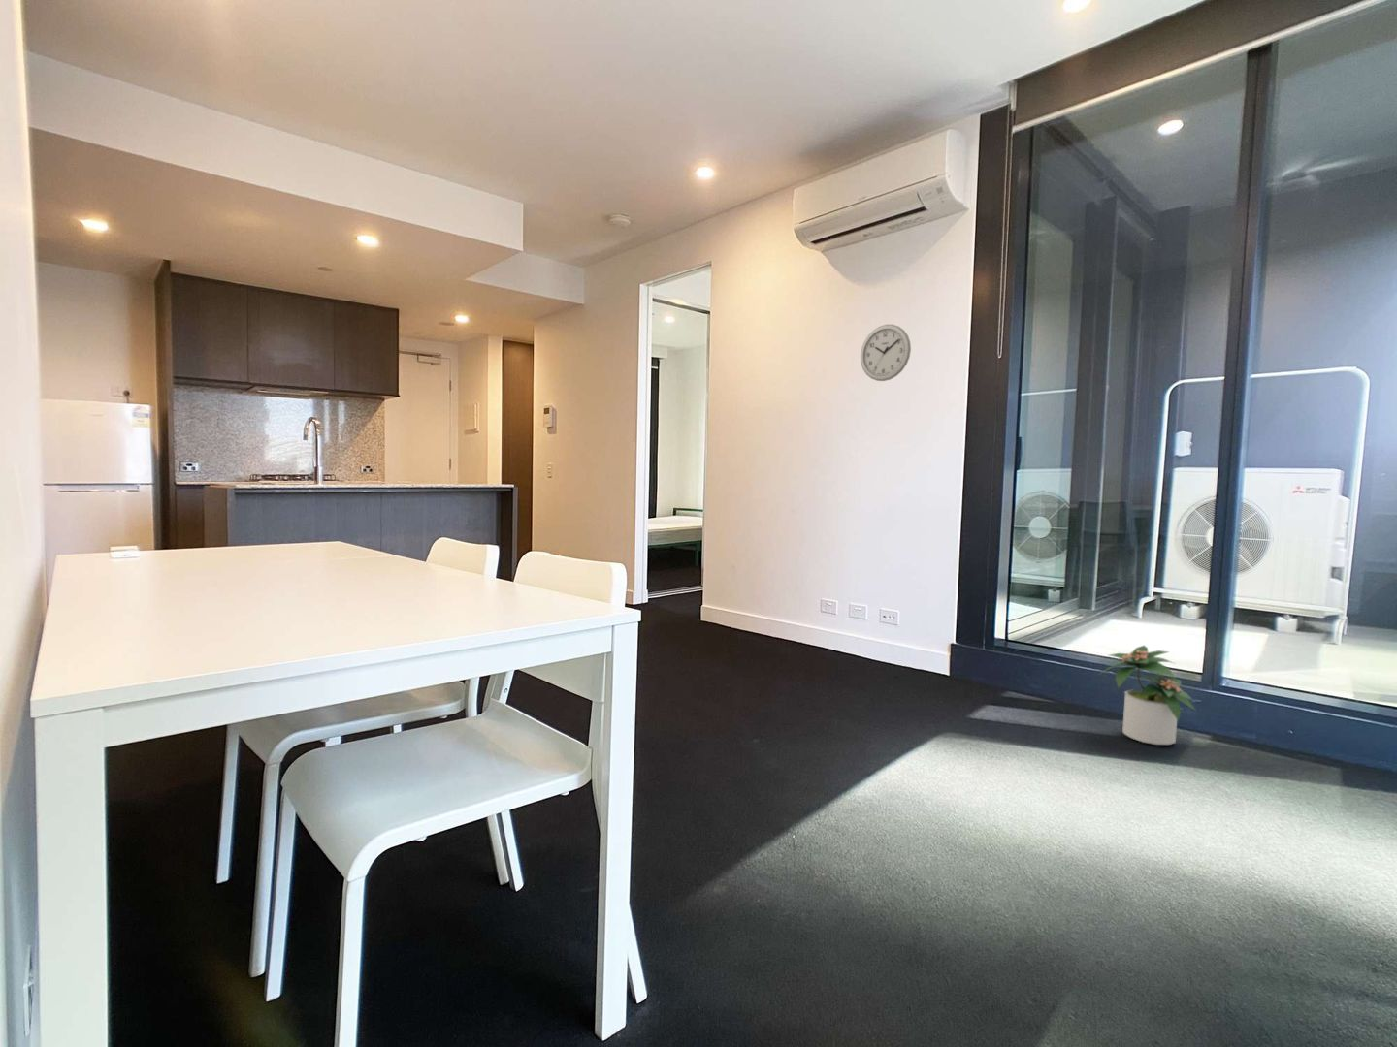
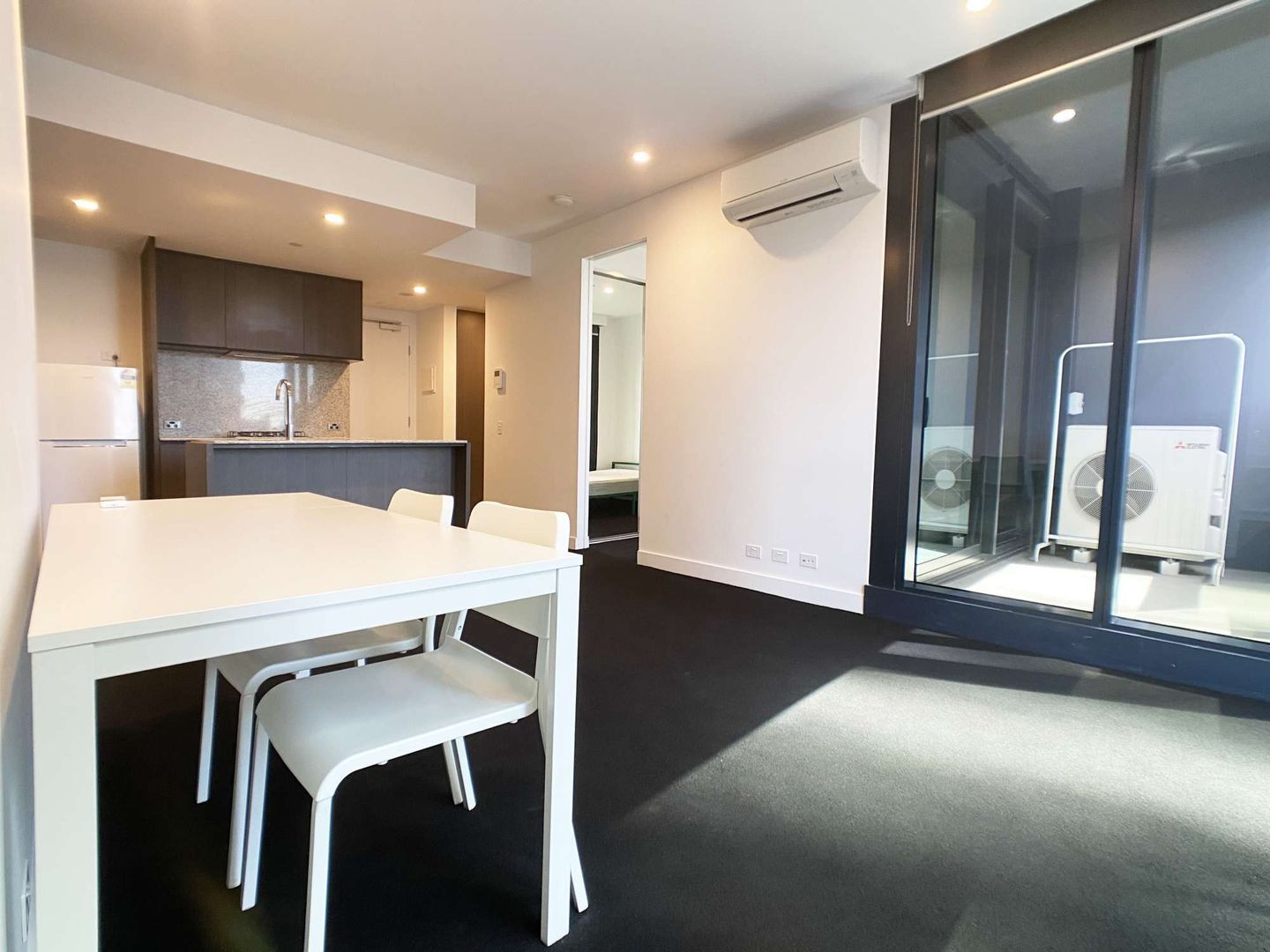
- potted plant [1097,644,1197,746]
- wall clock [859,323,912,382]
